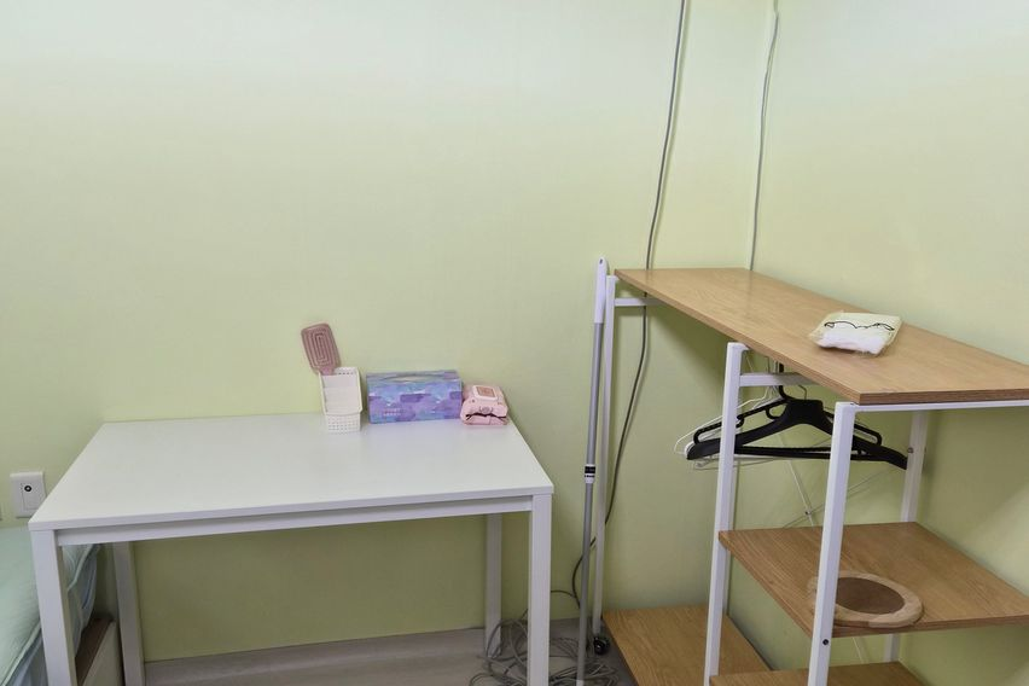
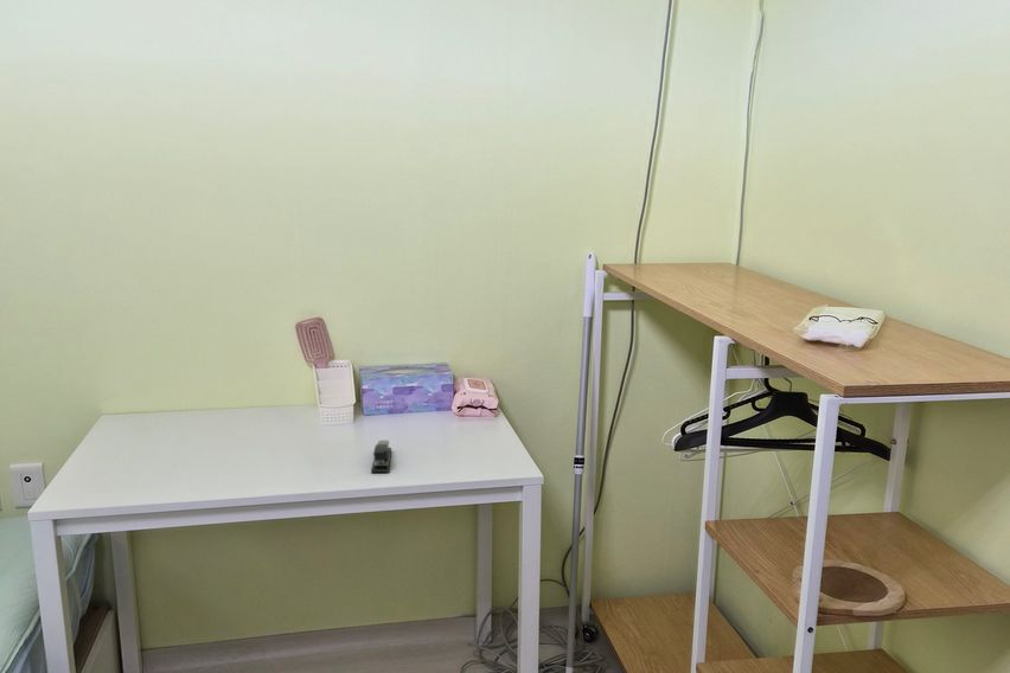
+ stapler [370,440,392,474]
